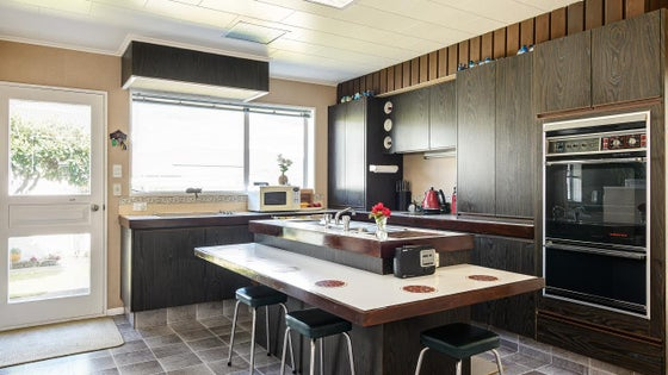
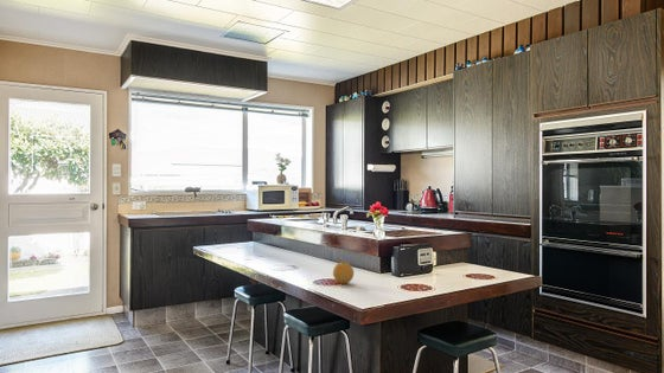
+ fruit [332,262,355,284]
